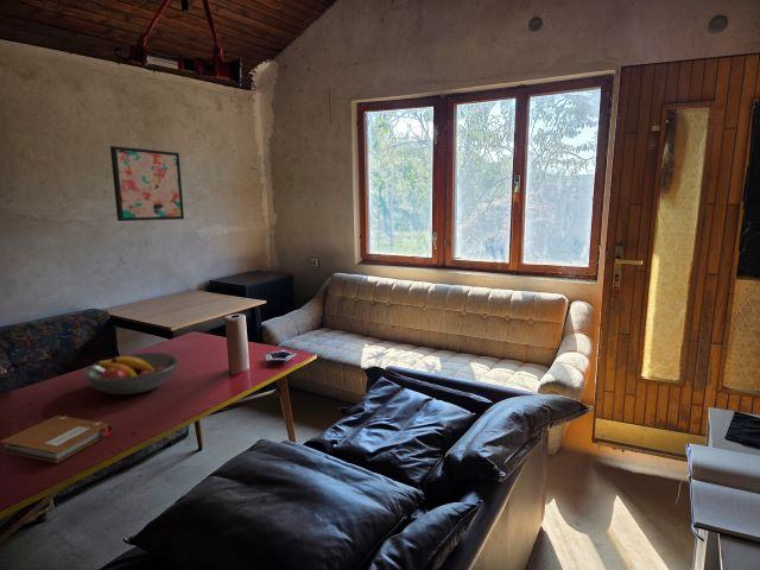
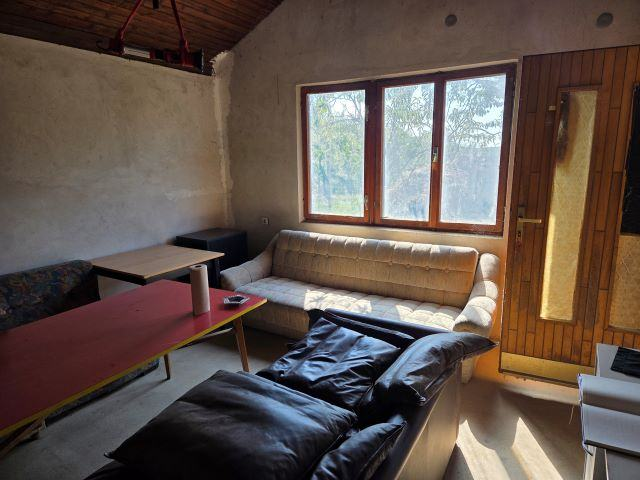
- notebook [0,414,114,464]
- wall art [109,145,185,222]
- fruit bowl [82,352,179,395]
